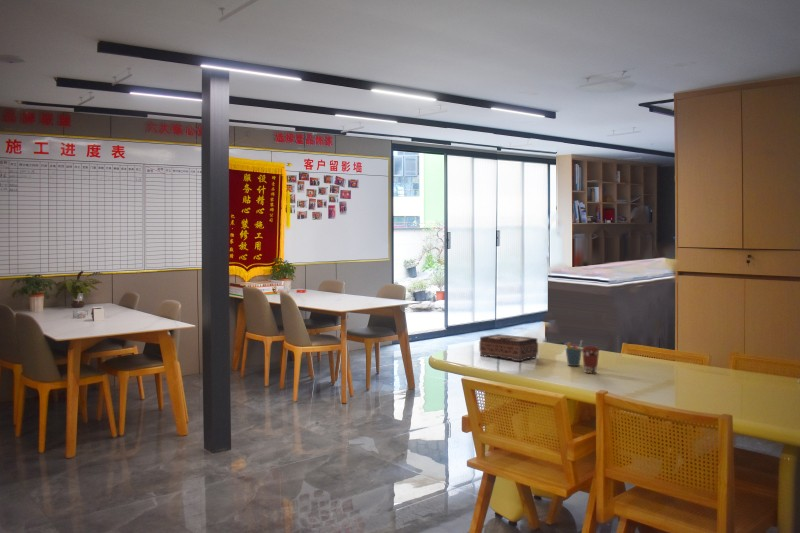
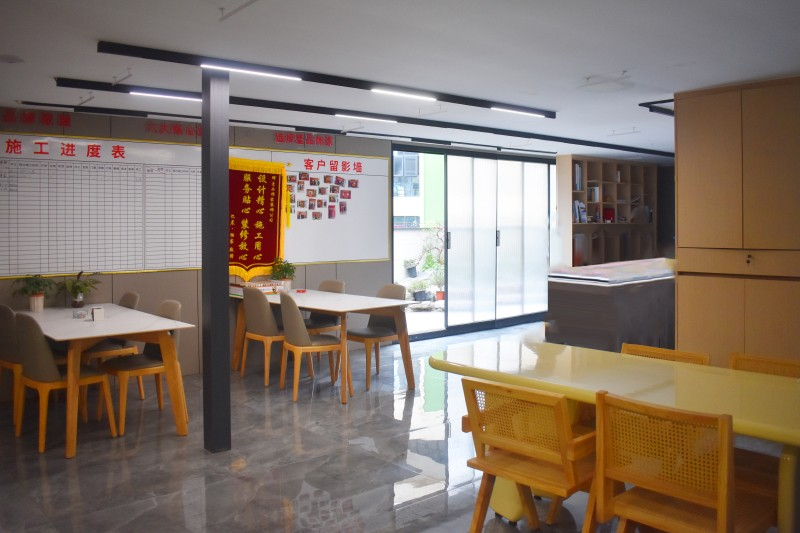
- coffee cup [581,345,601,374]
- pen holder [564,339,584,367]
- tissue box [478,333,539,362]
